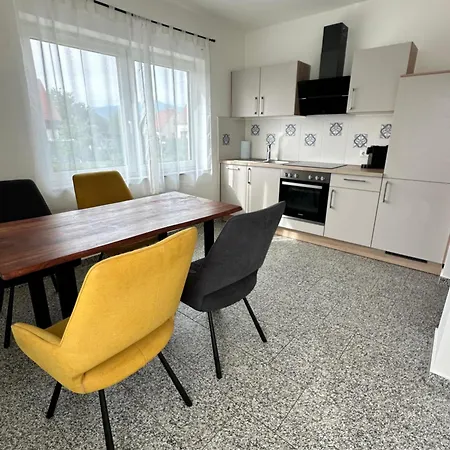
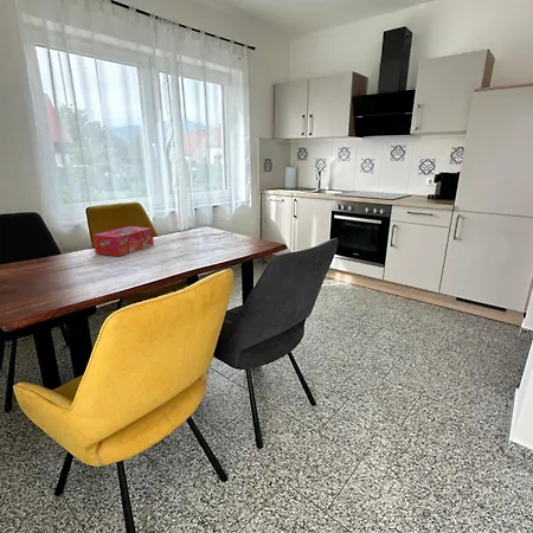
+ tissue box [91,225,155,257]
